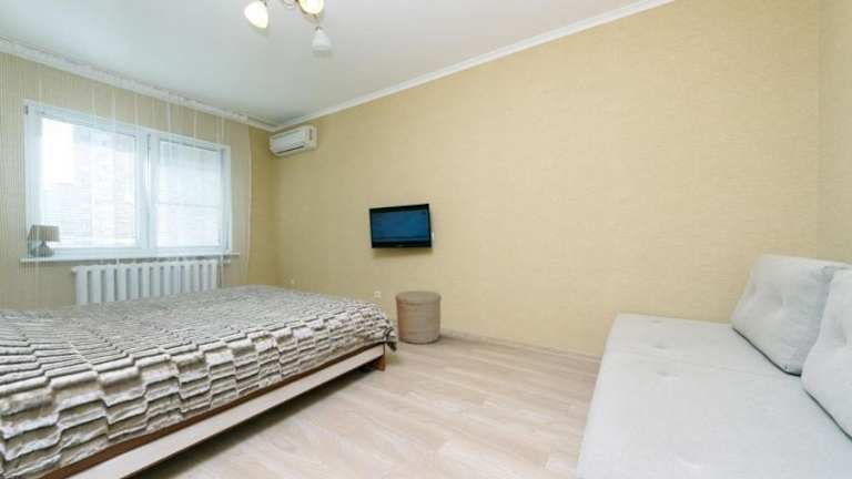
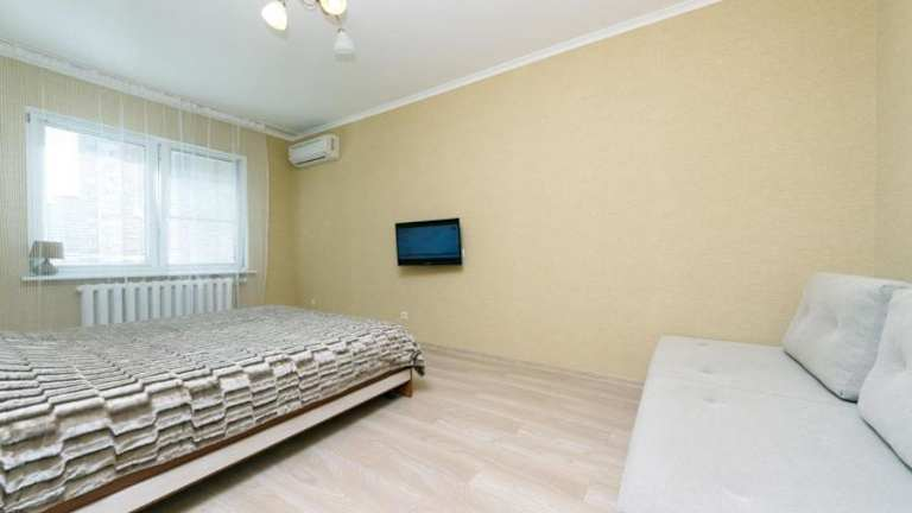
- woven basket [394,289,443,345]
